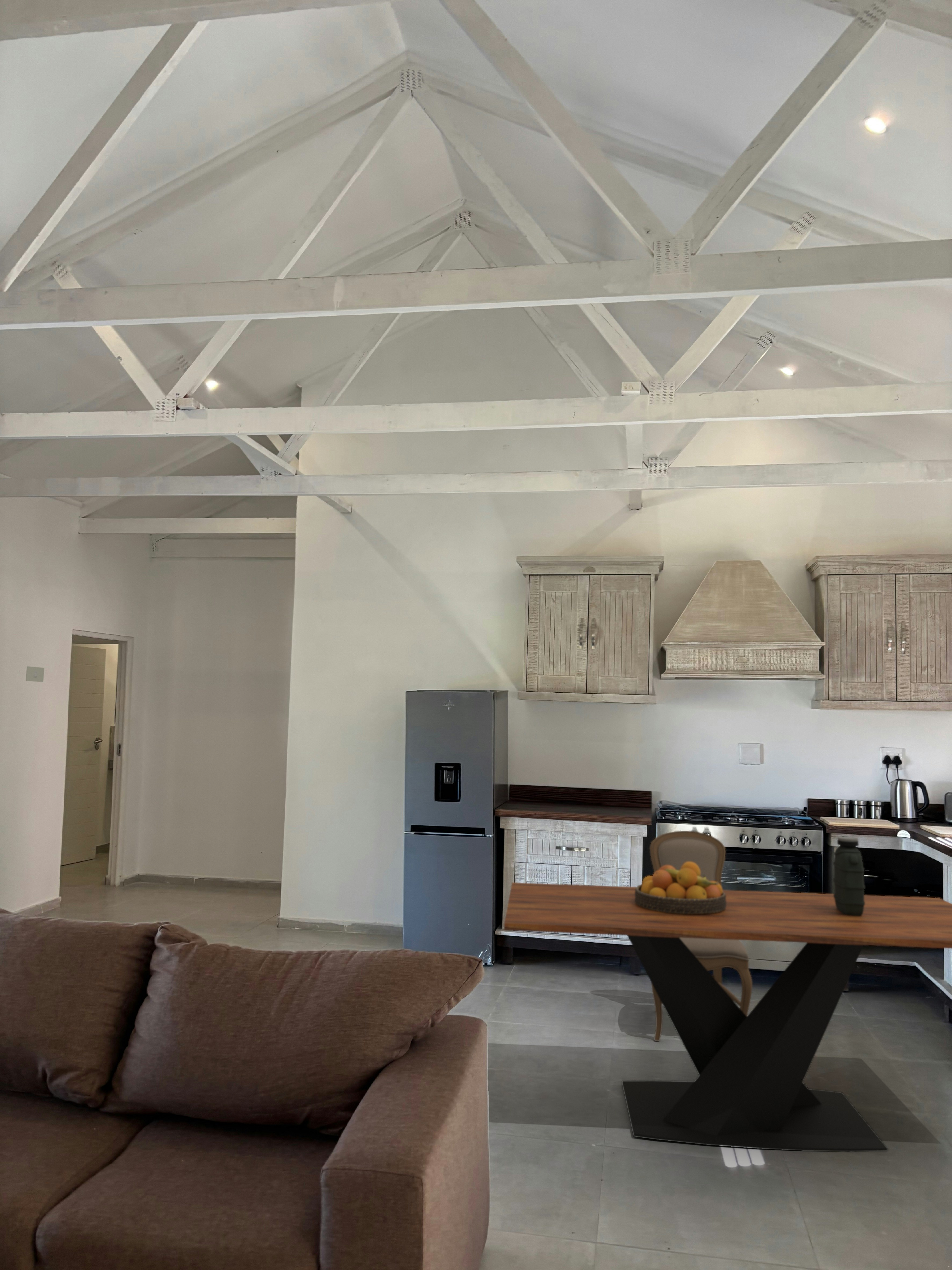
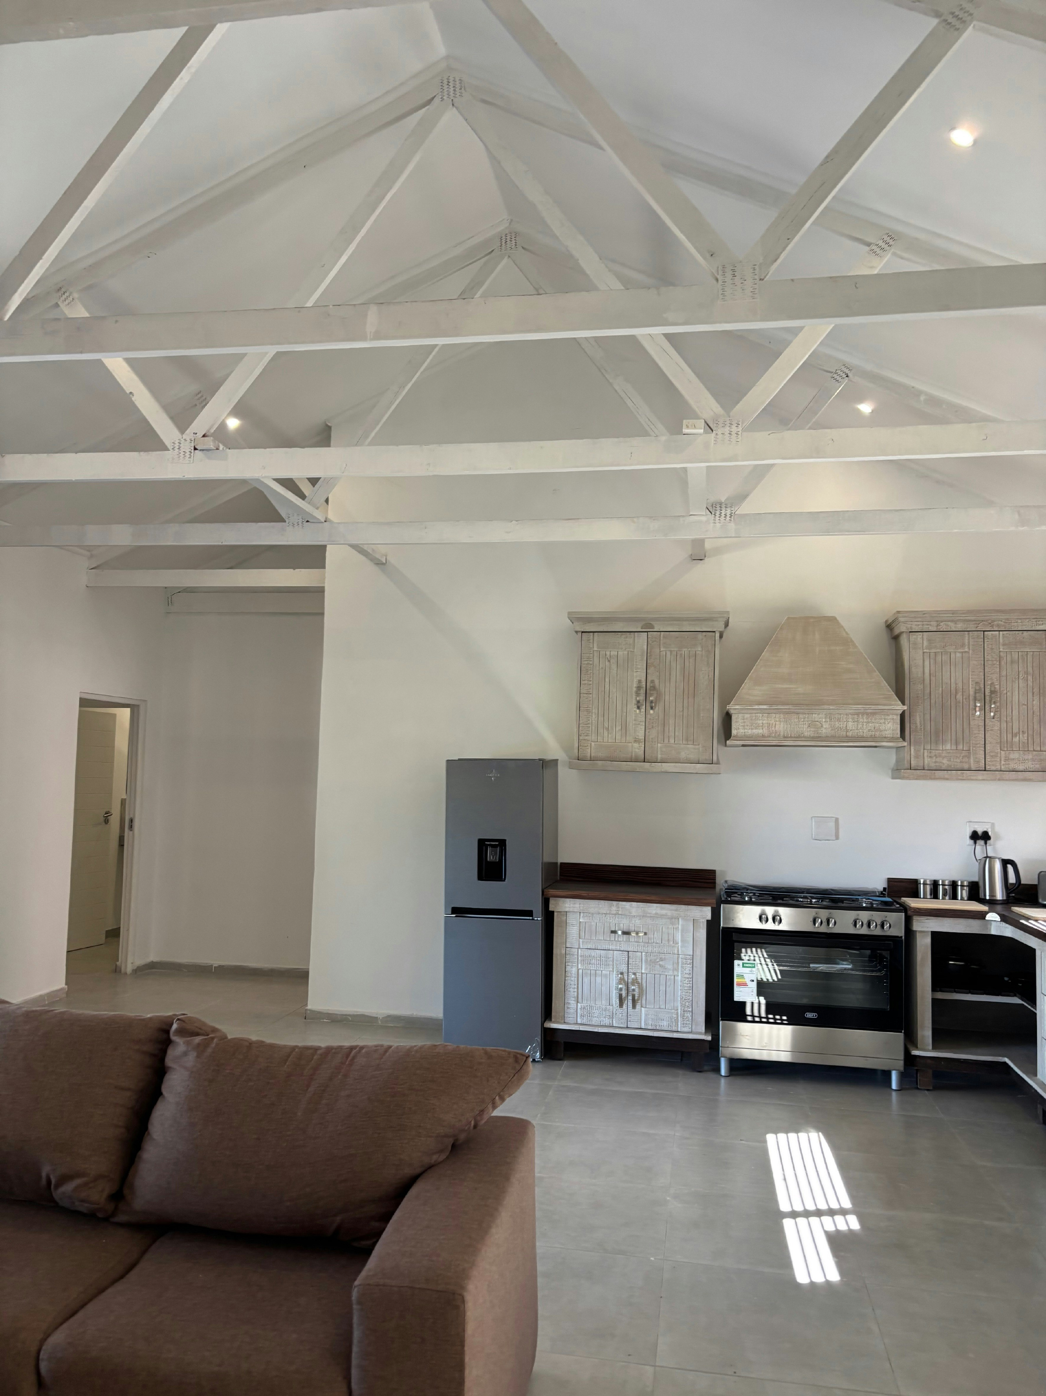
- fruit bowl [635,862,726,914]
- dining table [504,882,952,1152]
- dining chair [649,830,752,1041]
- light switch [25,666,45,682]
- water jug [833,836,865,916]
